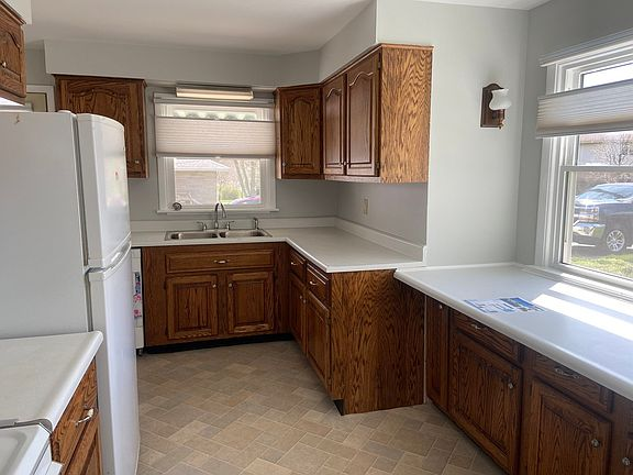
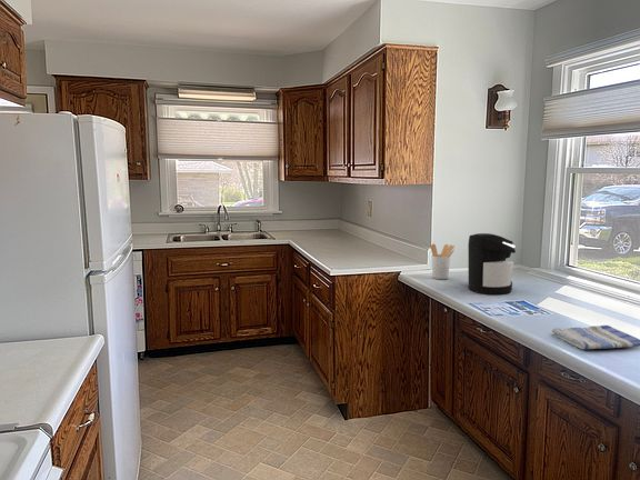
+ dish towel [551,324,640,350]
+ utensil holder [429,242,456,280]
+ coffee maker [467,232,517,296]
